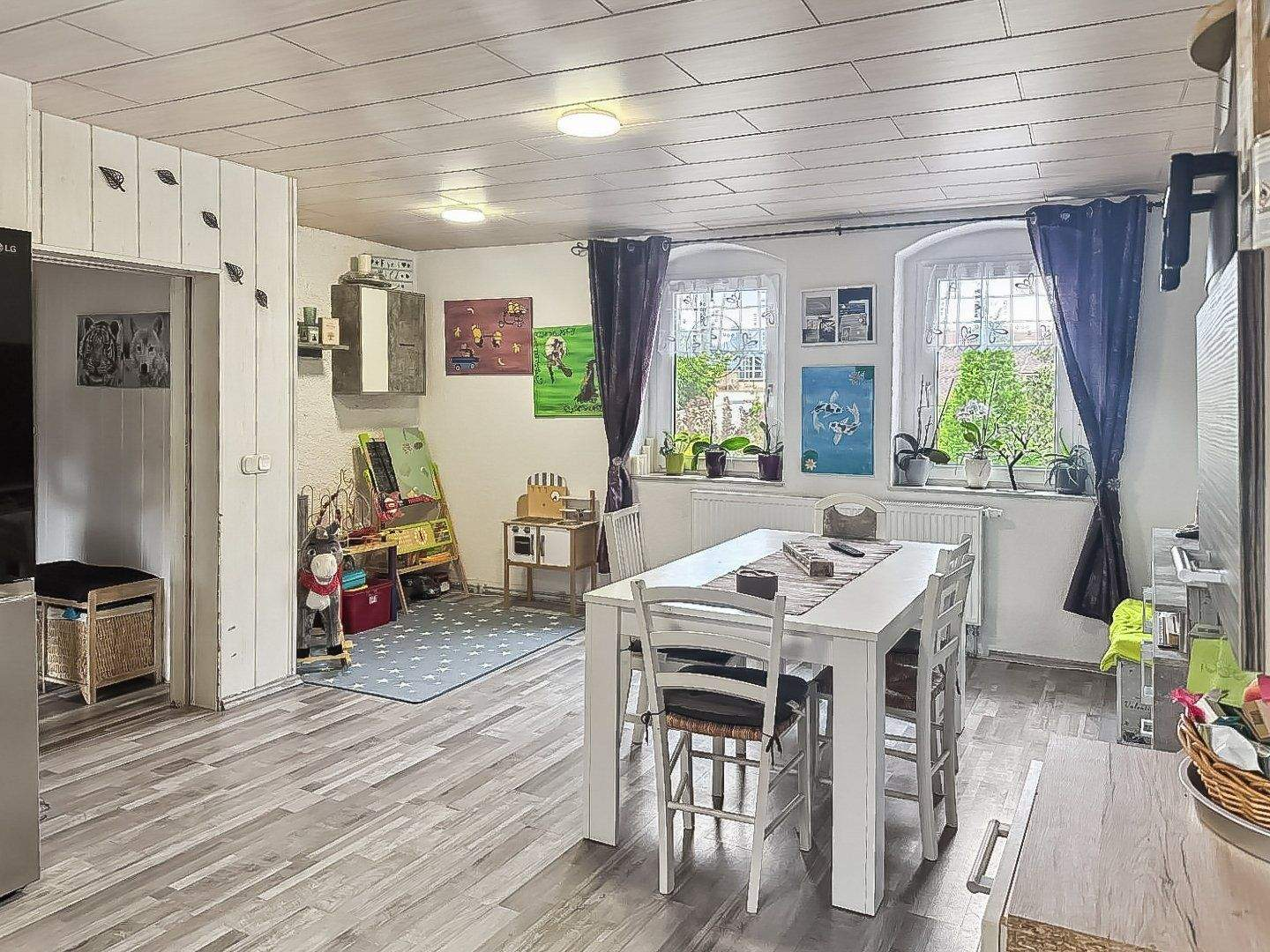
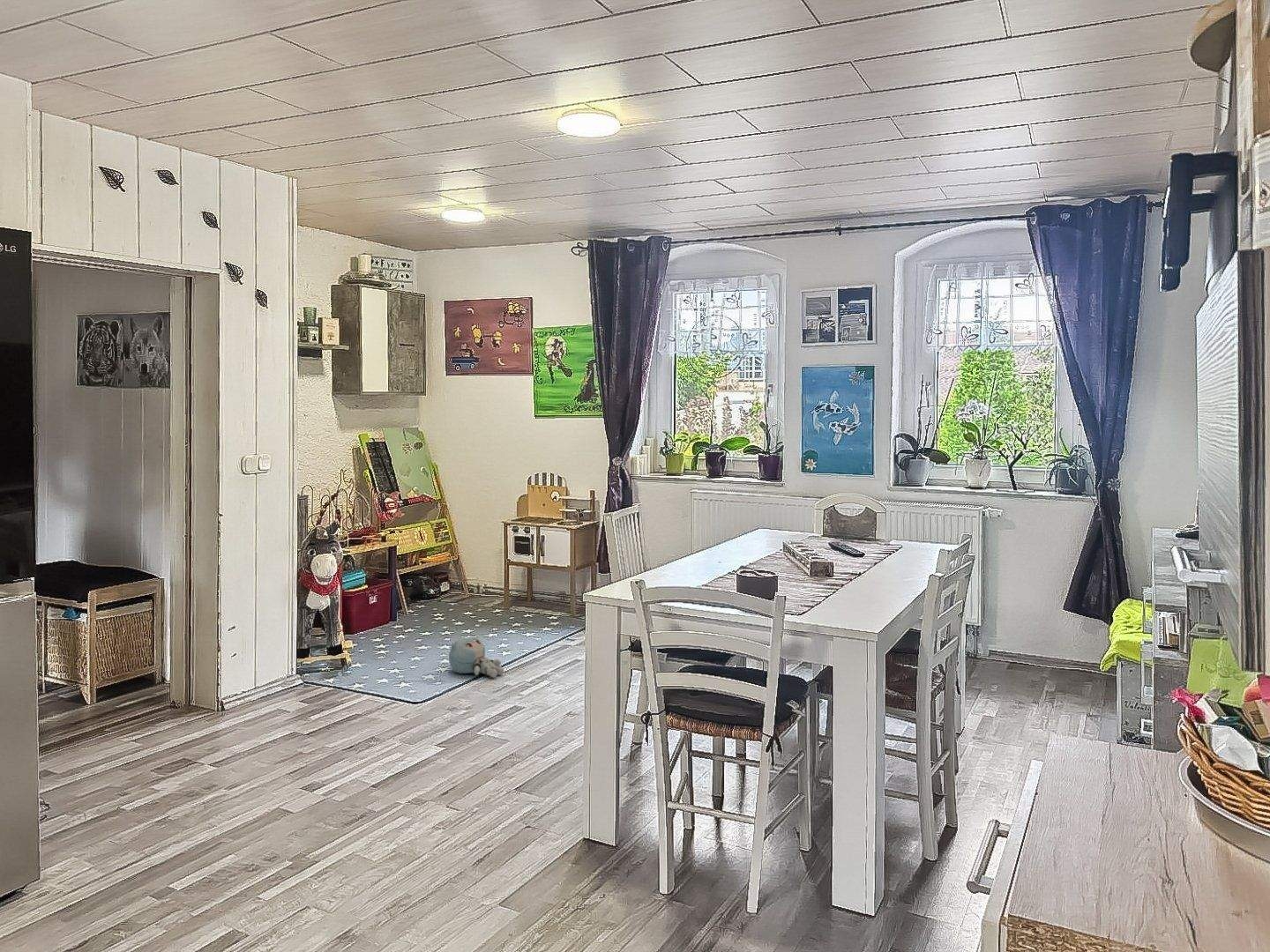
+ plush toy [448,636,504,678]
